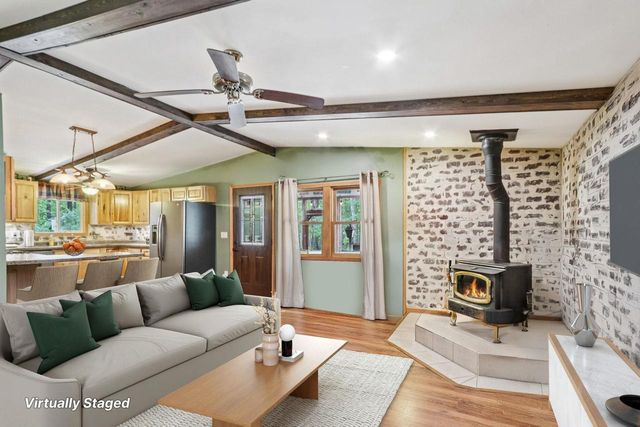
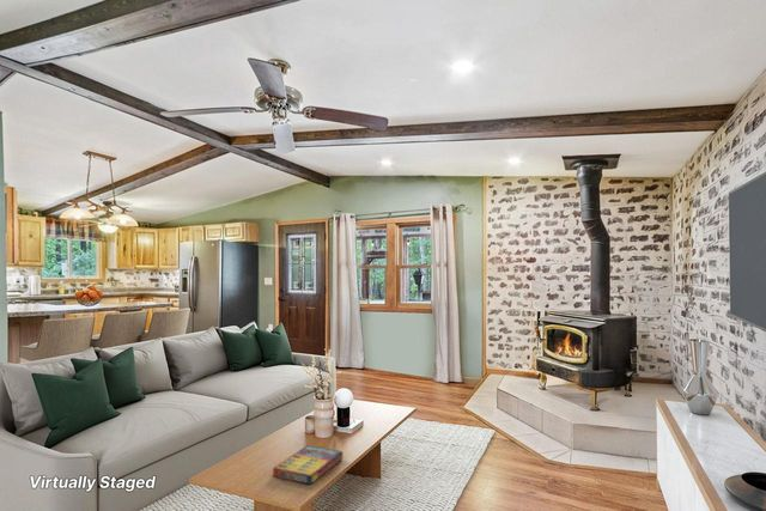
+ game compilation box [272,444,344,486]
